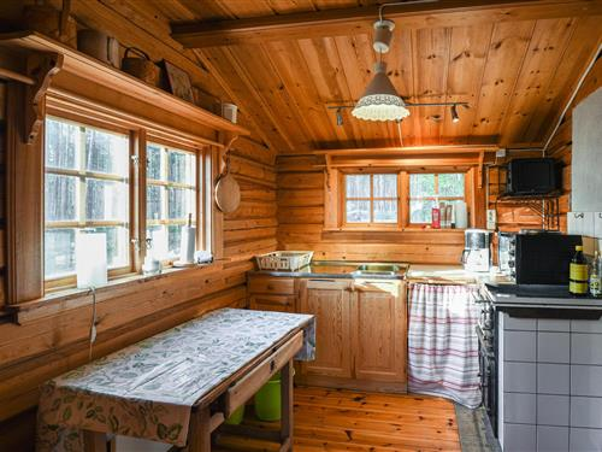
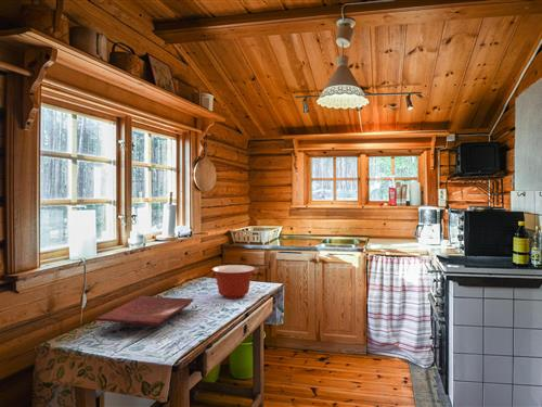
+ cutting board [94,295,194,326]
+ mixing bowl [210,264,256,300]
